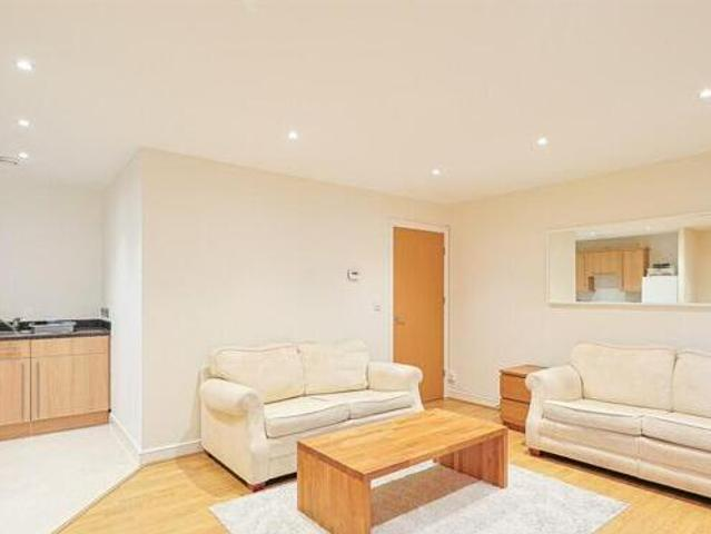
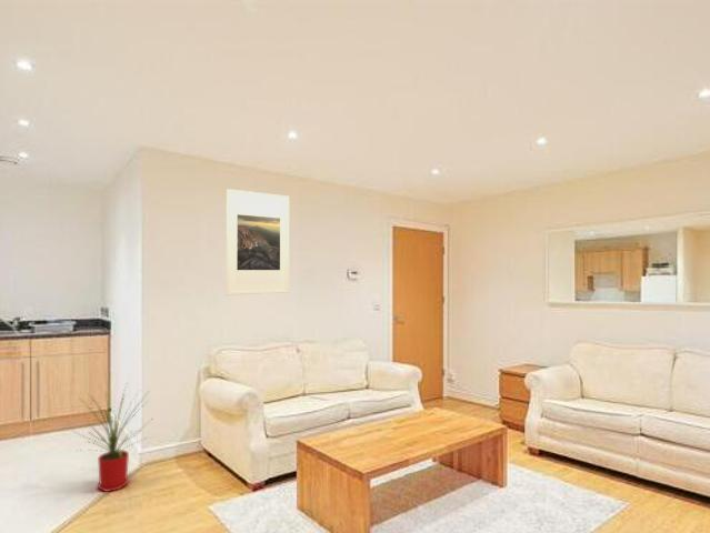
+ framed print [226,188,290,295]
+ house plant [71,381,153,493]
